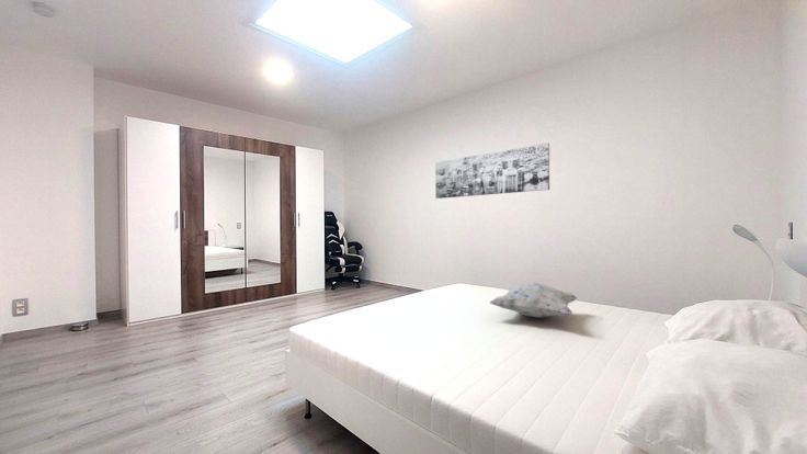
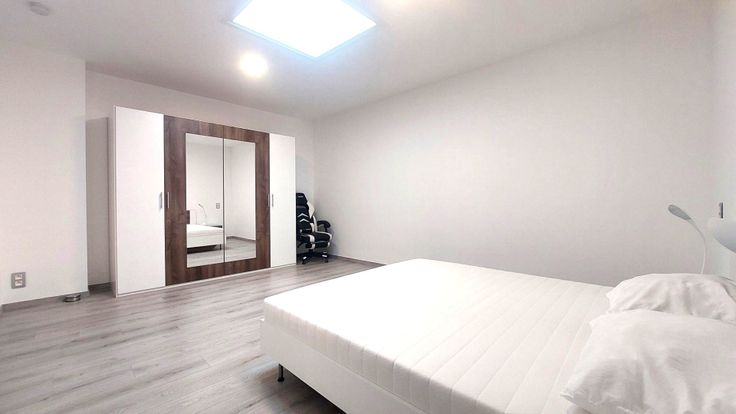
- decorative pillow [489,281,578,319]
- wall art [434,141,550,200]
